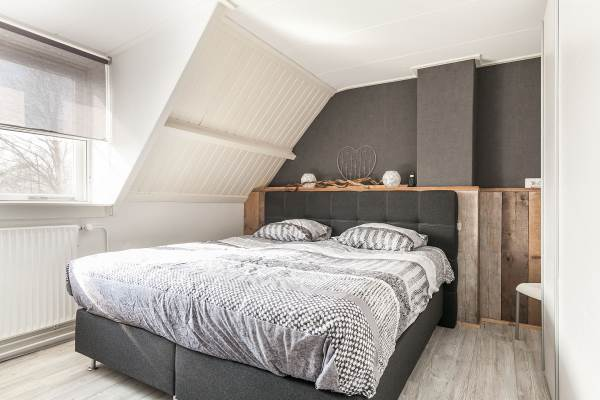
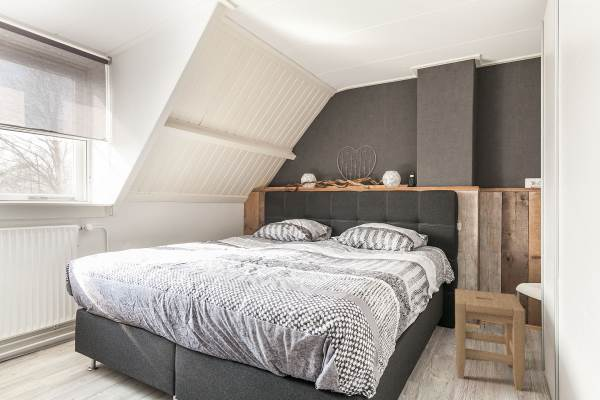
+ stool [454,288,526,391]
